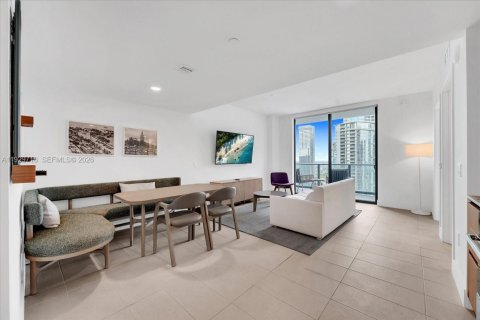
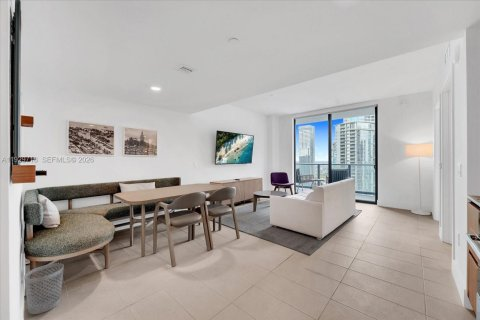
+ wastebasket [23,262,65,315]
